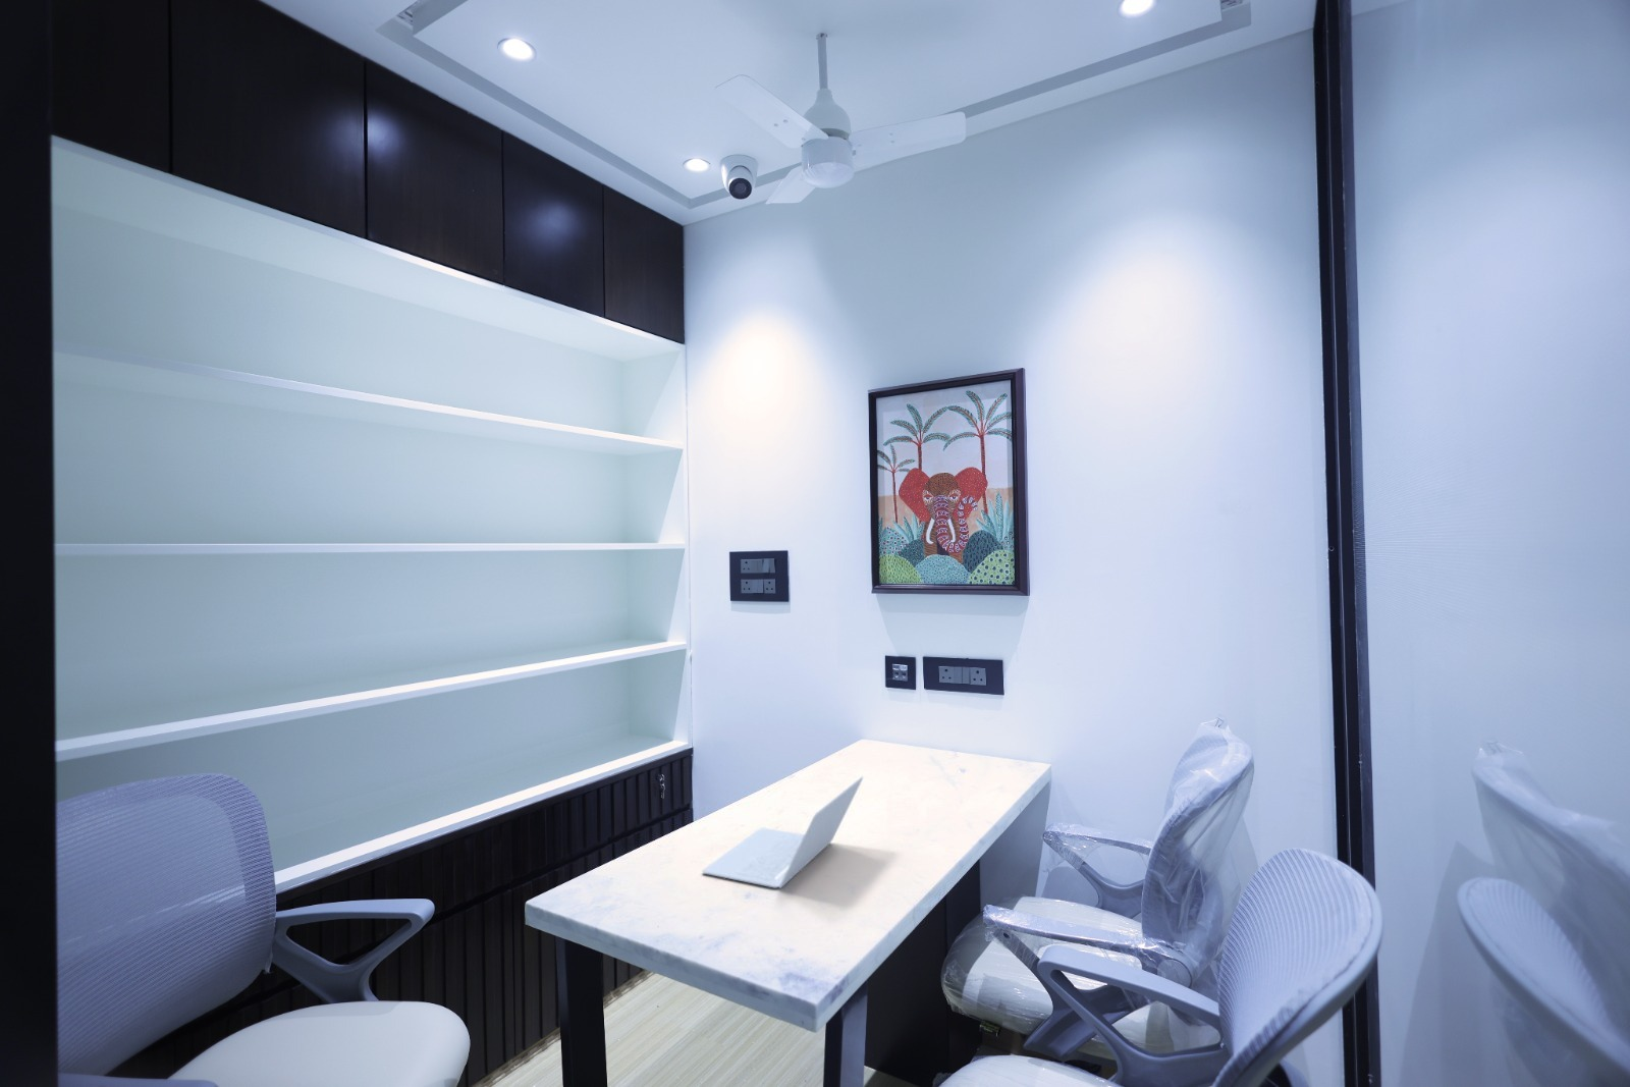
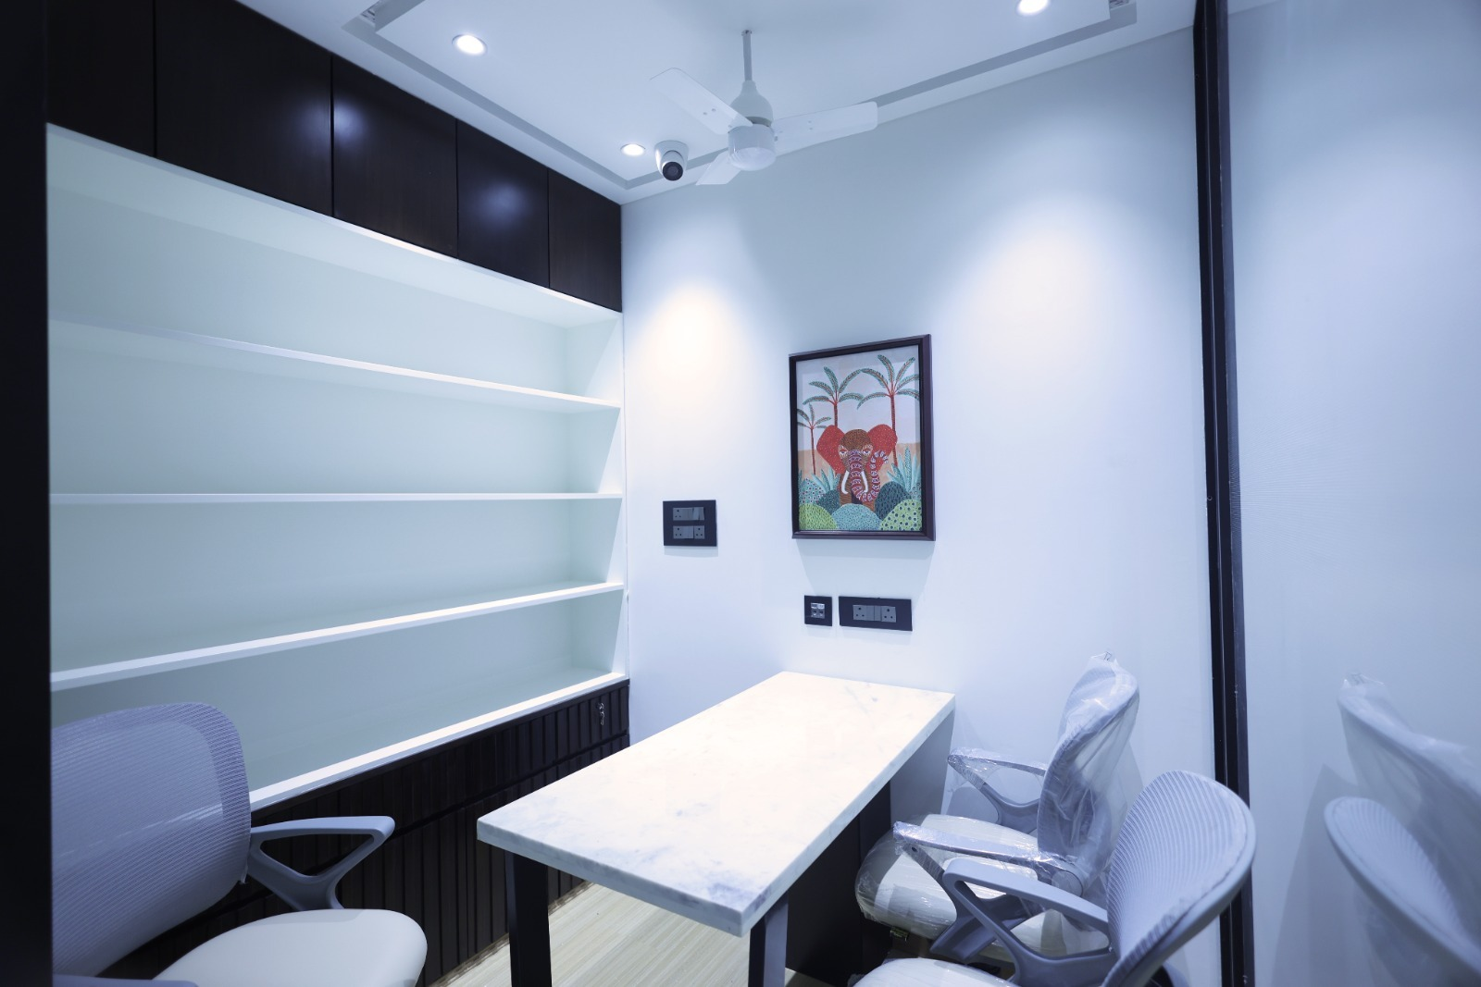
- laptop [701,775,864,889]
